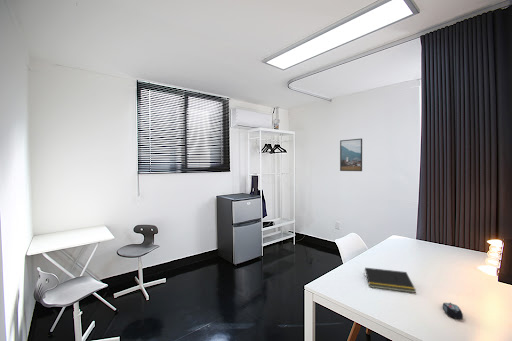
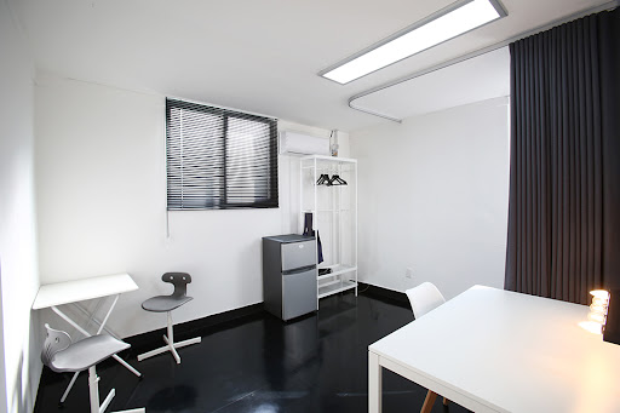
- computer mouse [442,302,464,320]
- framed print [339,138,363,172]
- notepad [363,267,417,294]
